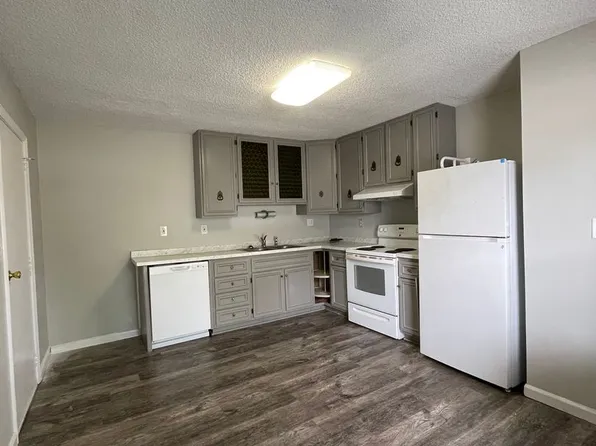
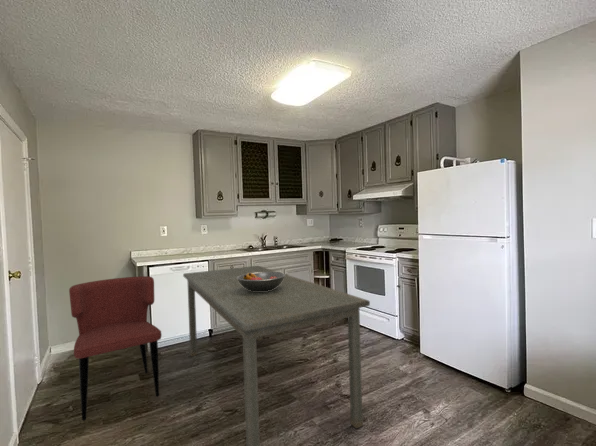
+ dining table [182,265,371,446]
+ dining chair [68,275,163,421]
+ fruit bowl [237,271,285,291]
